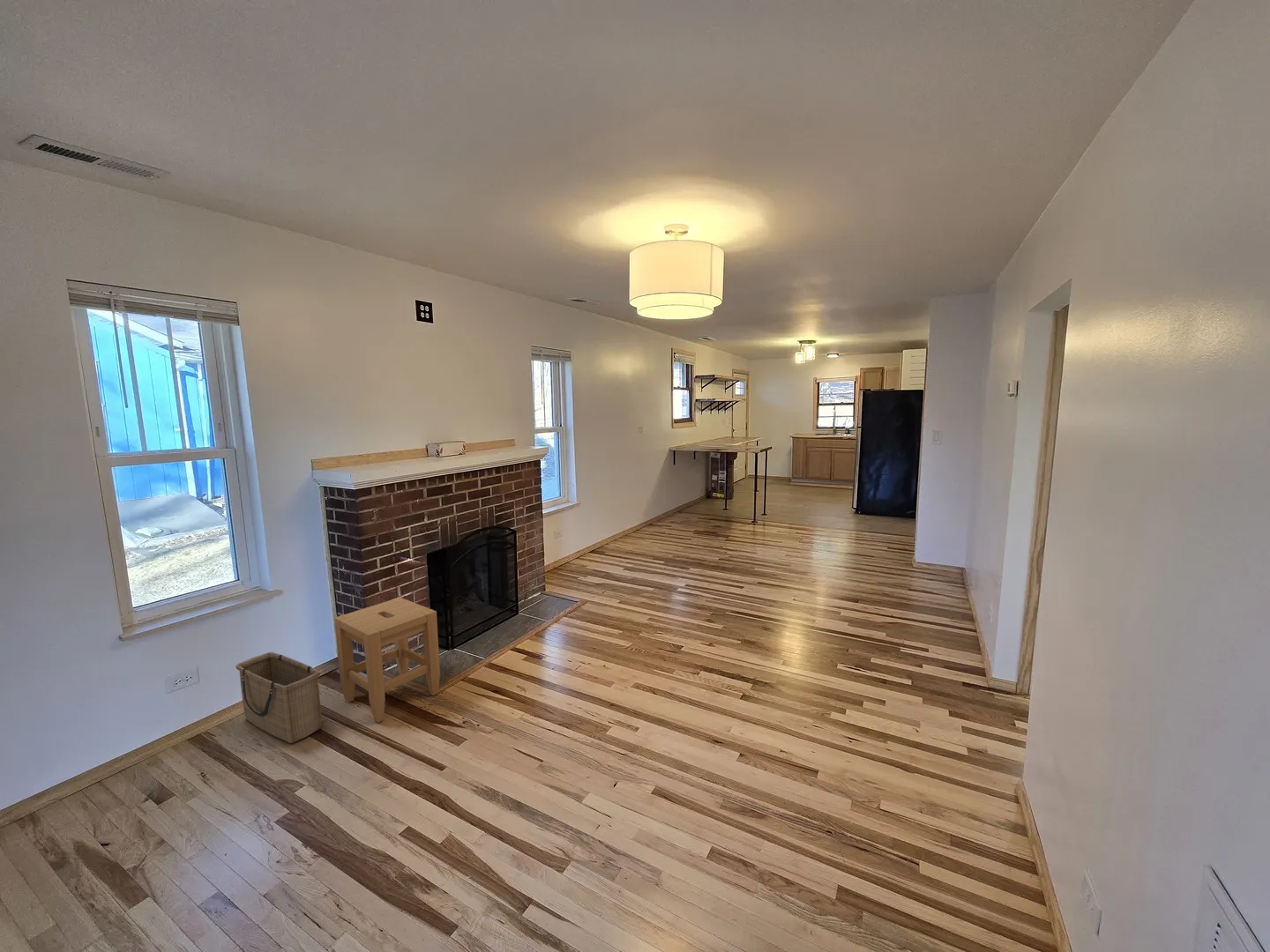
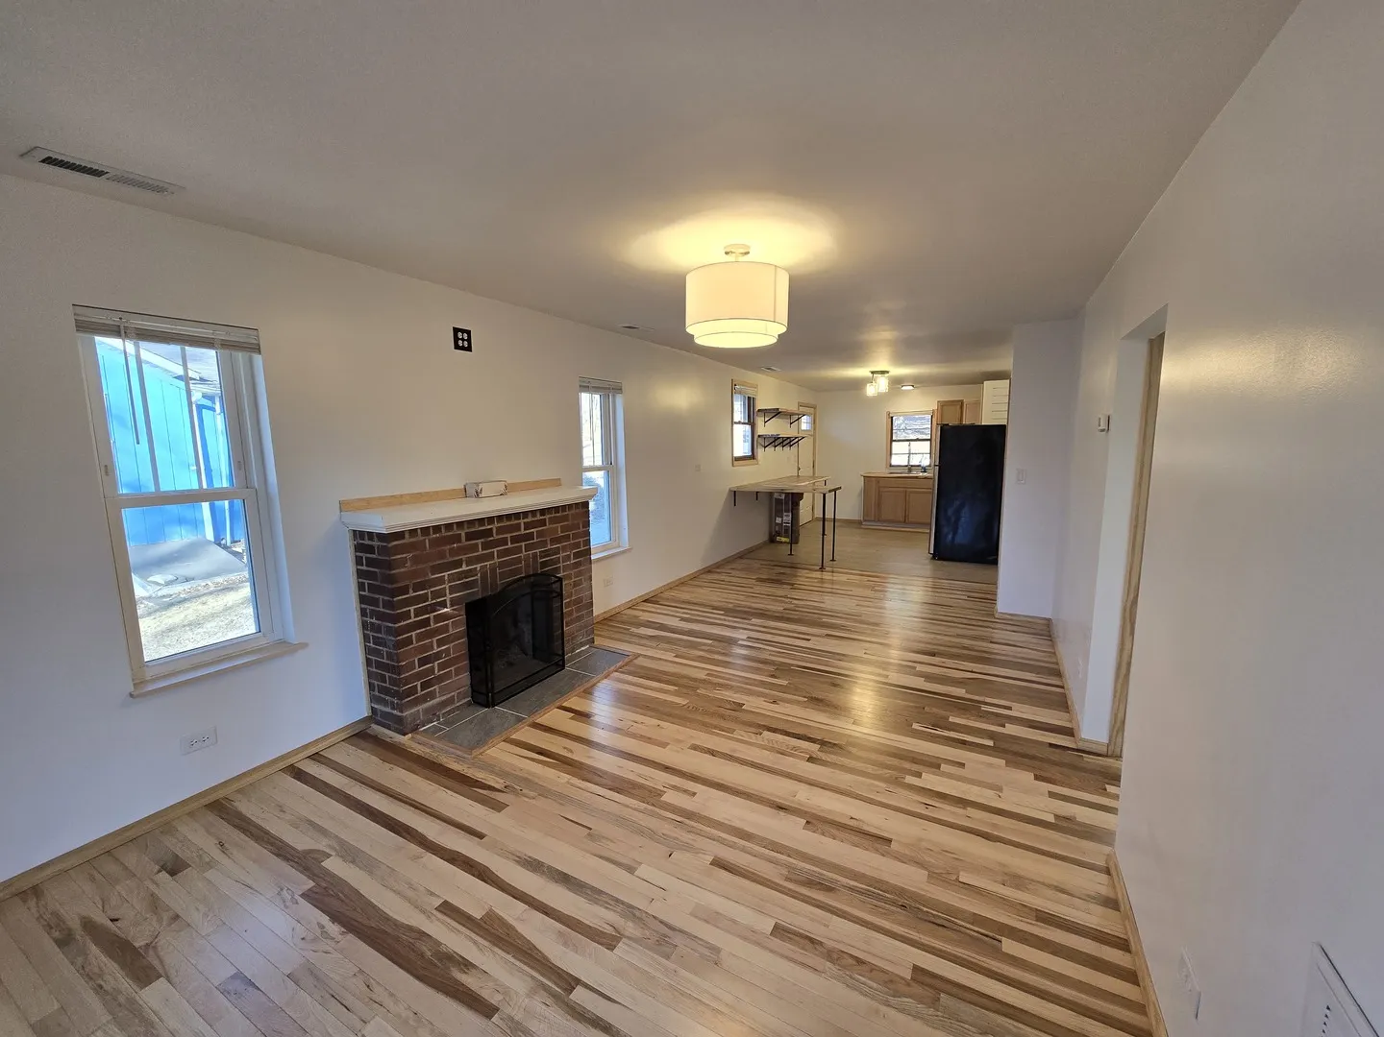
- stool [333,597,441,724]
- basket [235,651,323,744]
